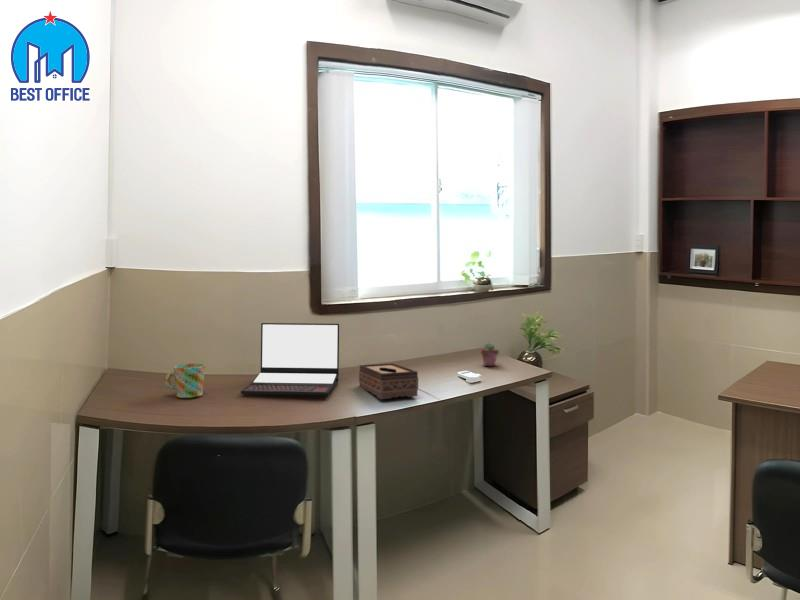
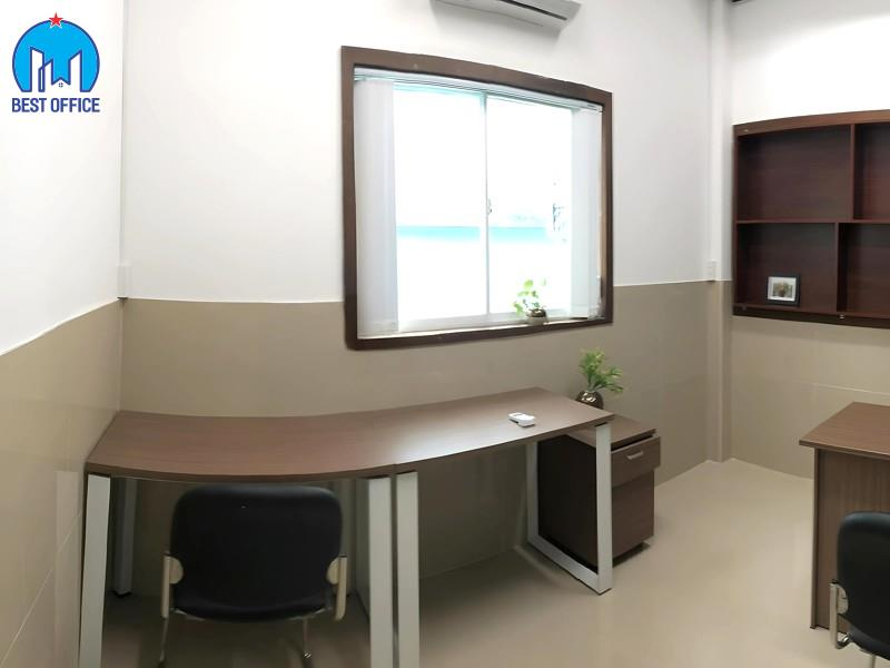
- potted succulent [480,341,500,367]
- laptop [240,322,340,396]
- mug [164,363,206,399]
- tissue box [358,362,419,400]
